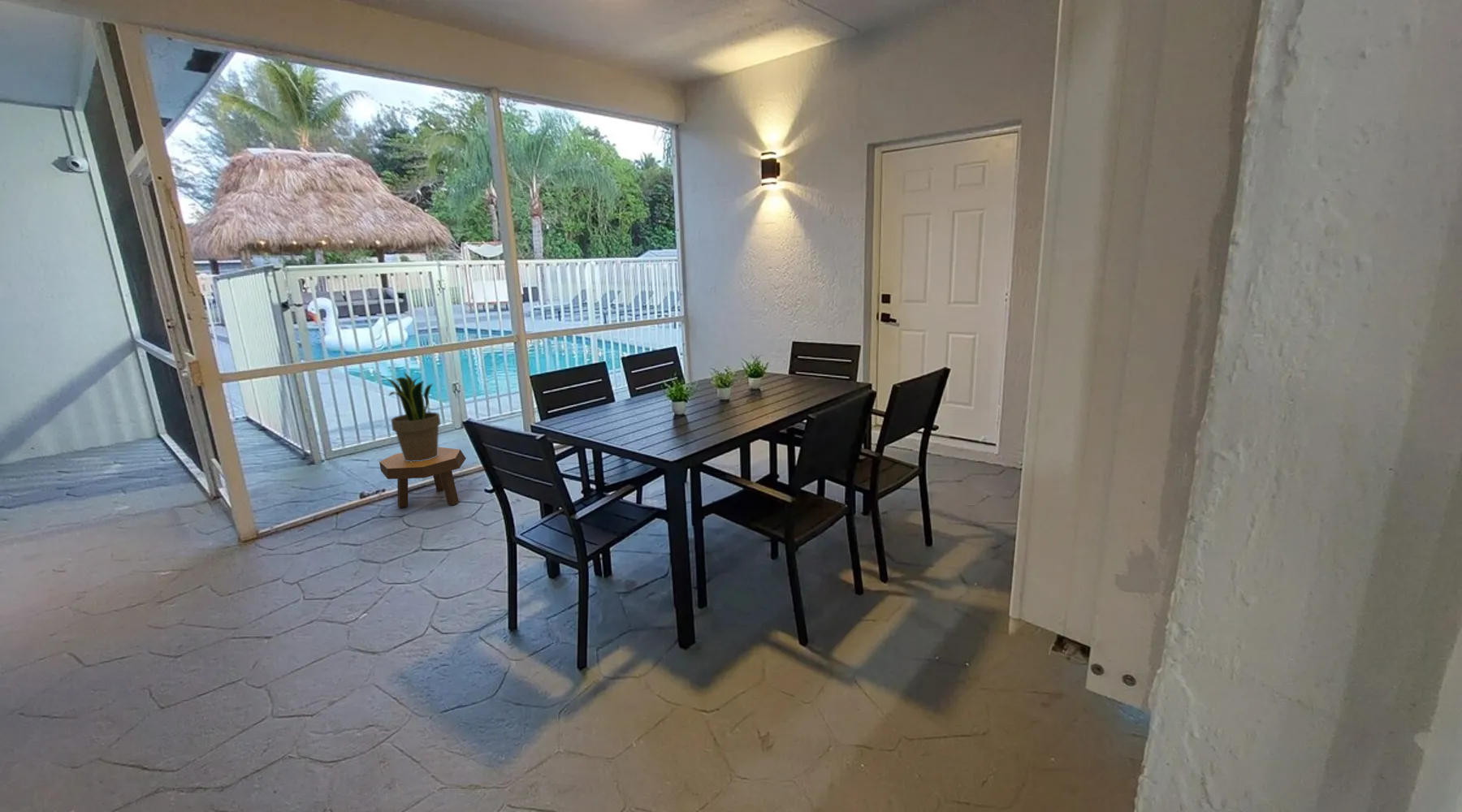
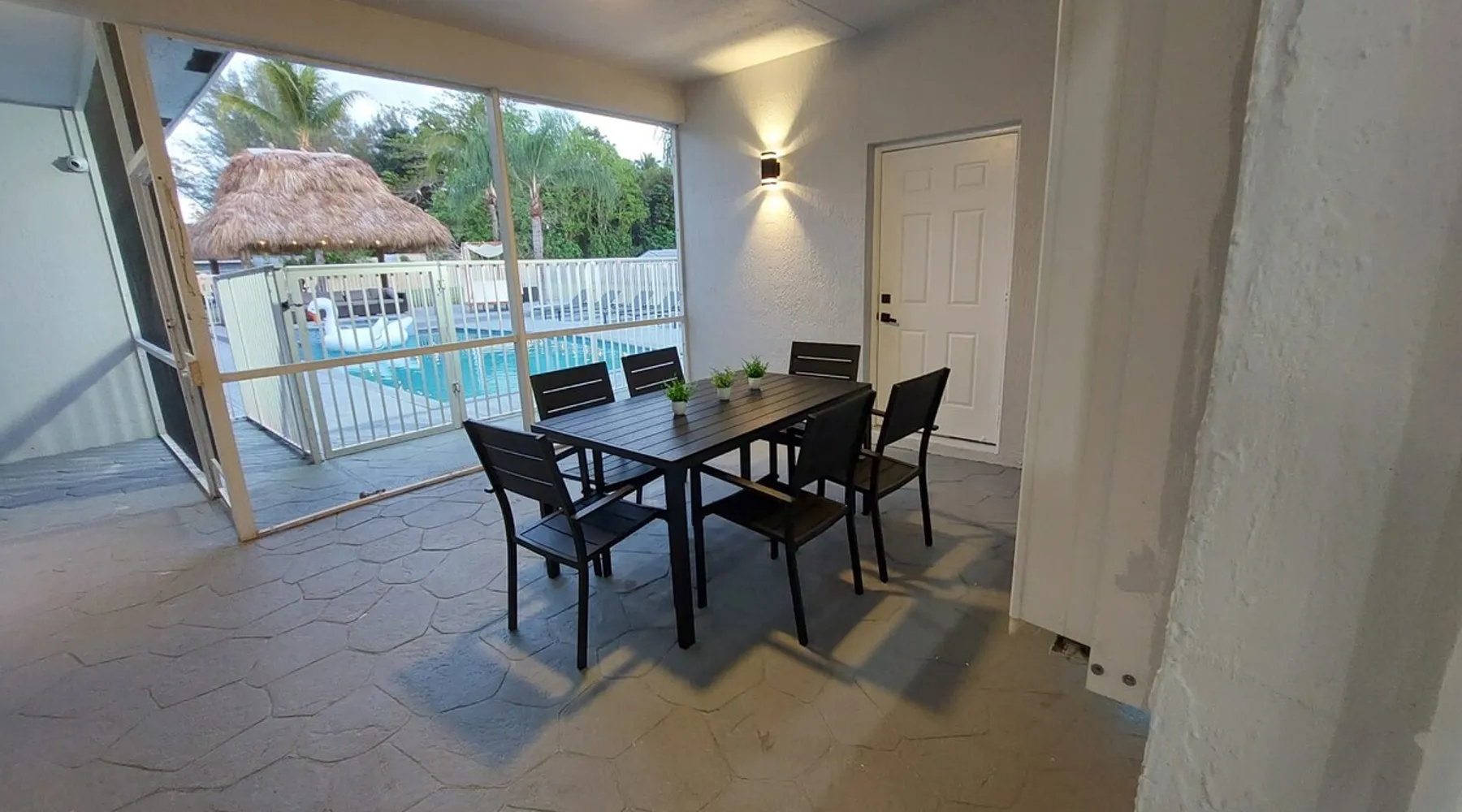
- potted plant [380,372,441,462]
- footstool [378,447,467,508]
